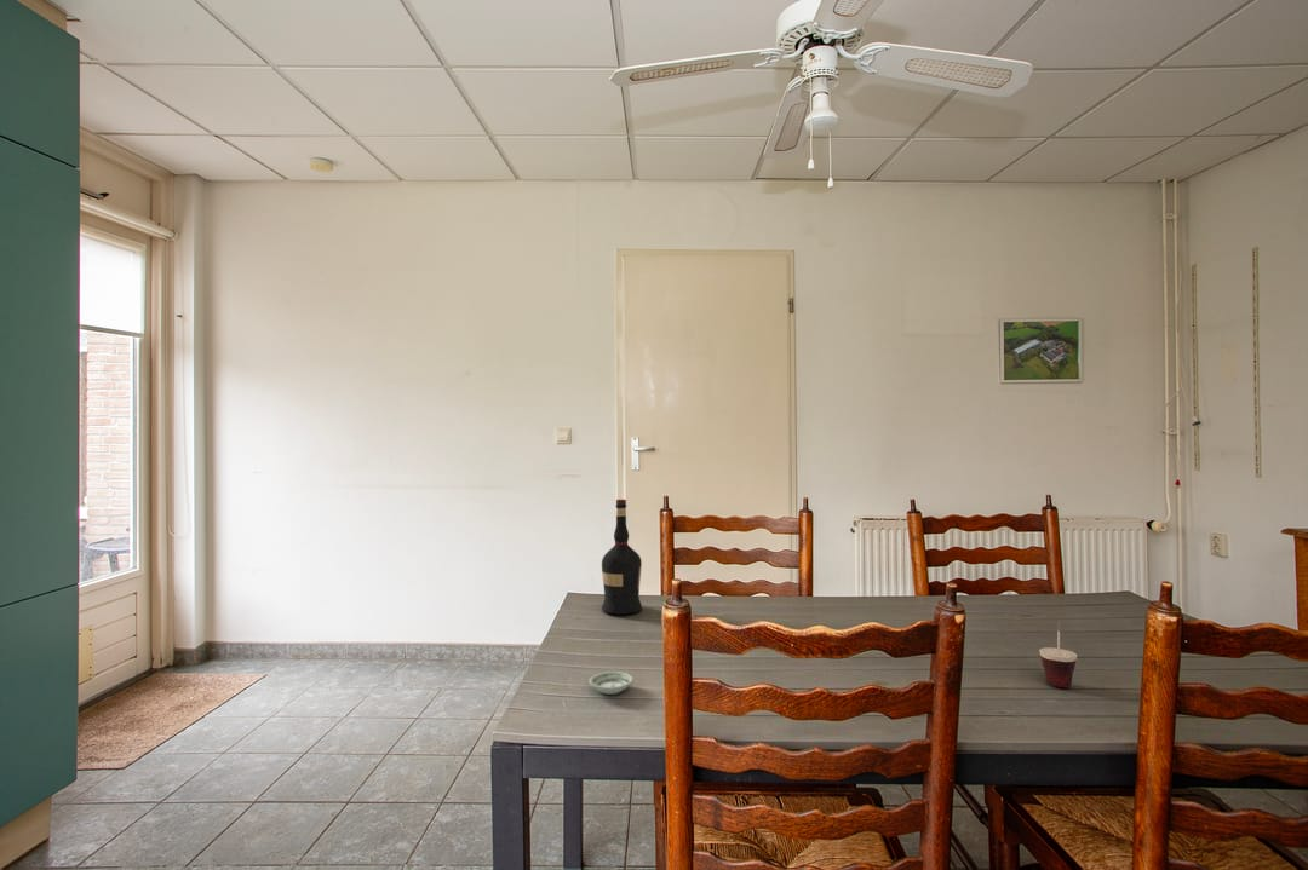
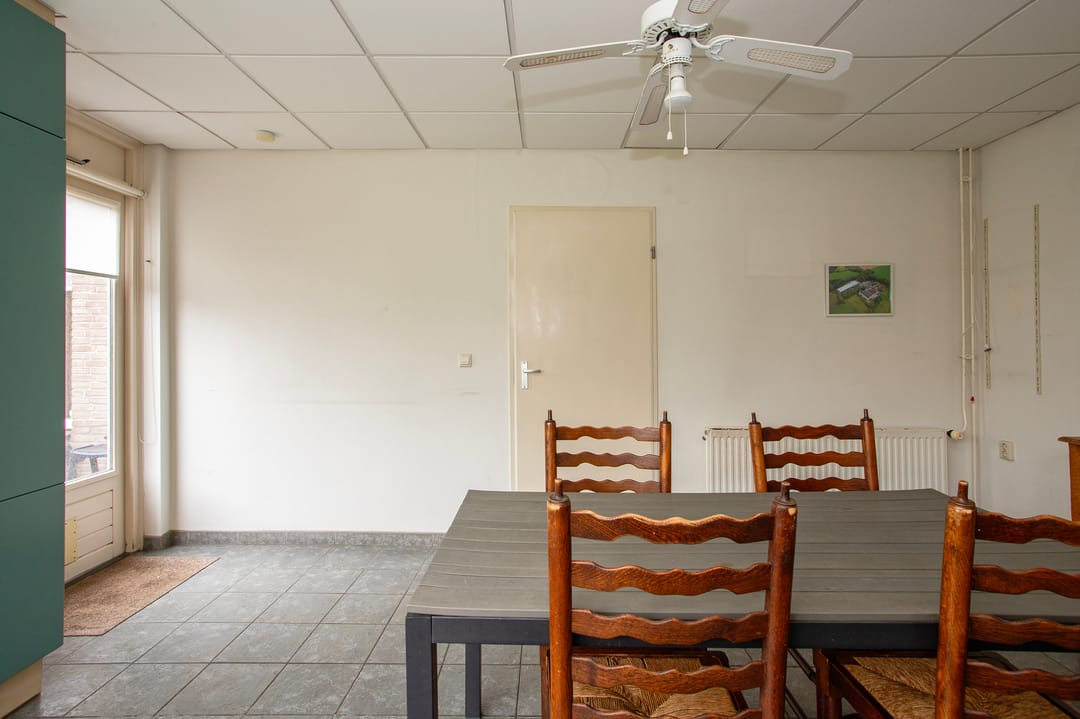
- saucer [587,670,635,696]
- cup [1038,620,1078,688]
- liquor [601,499,643,615]
